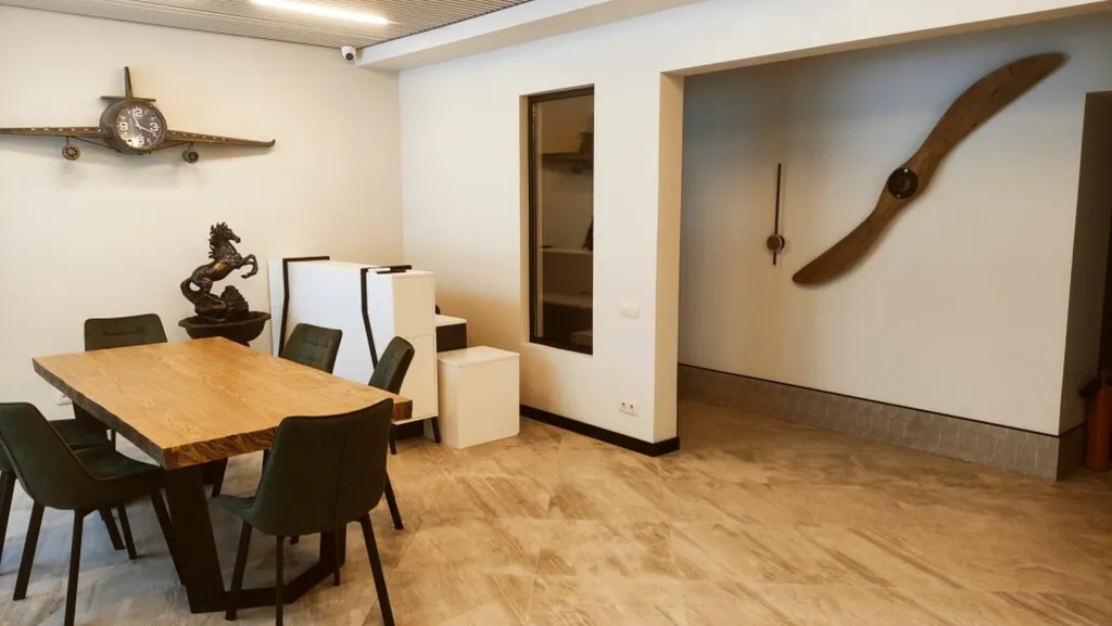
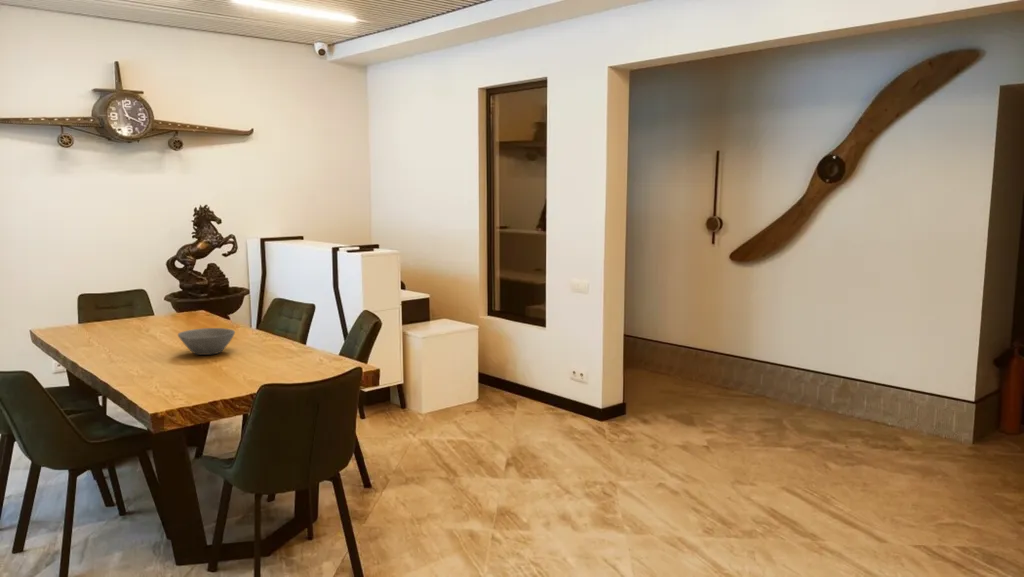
+ bowl [177,327,236,356]
